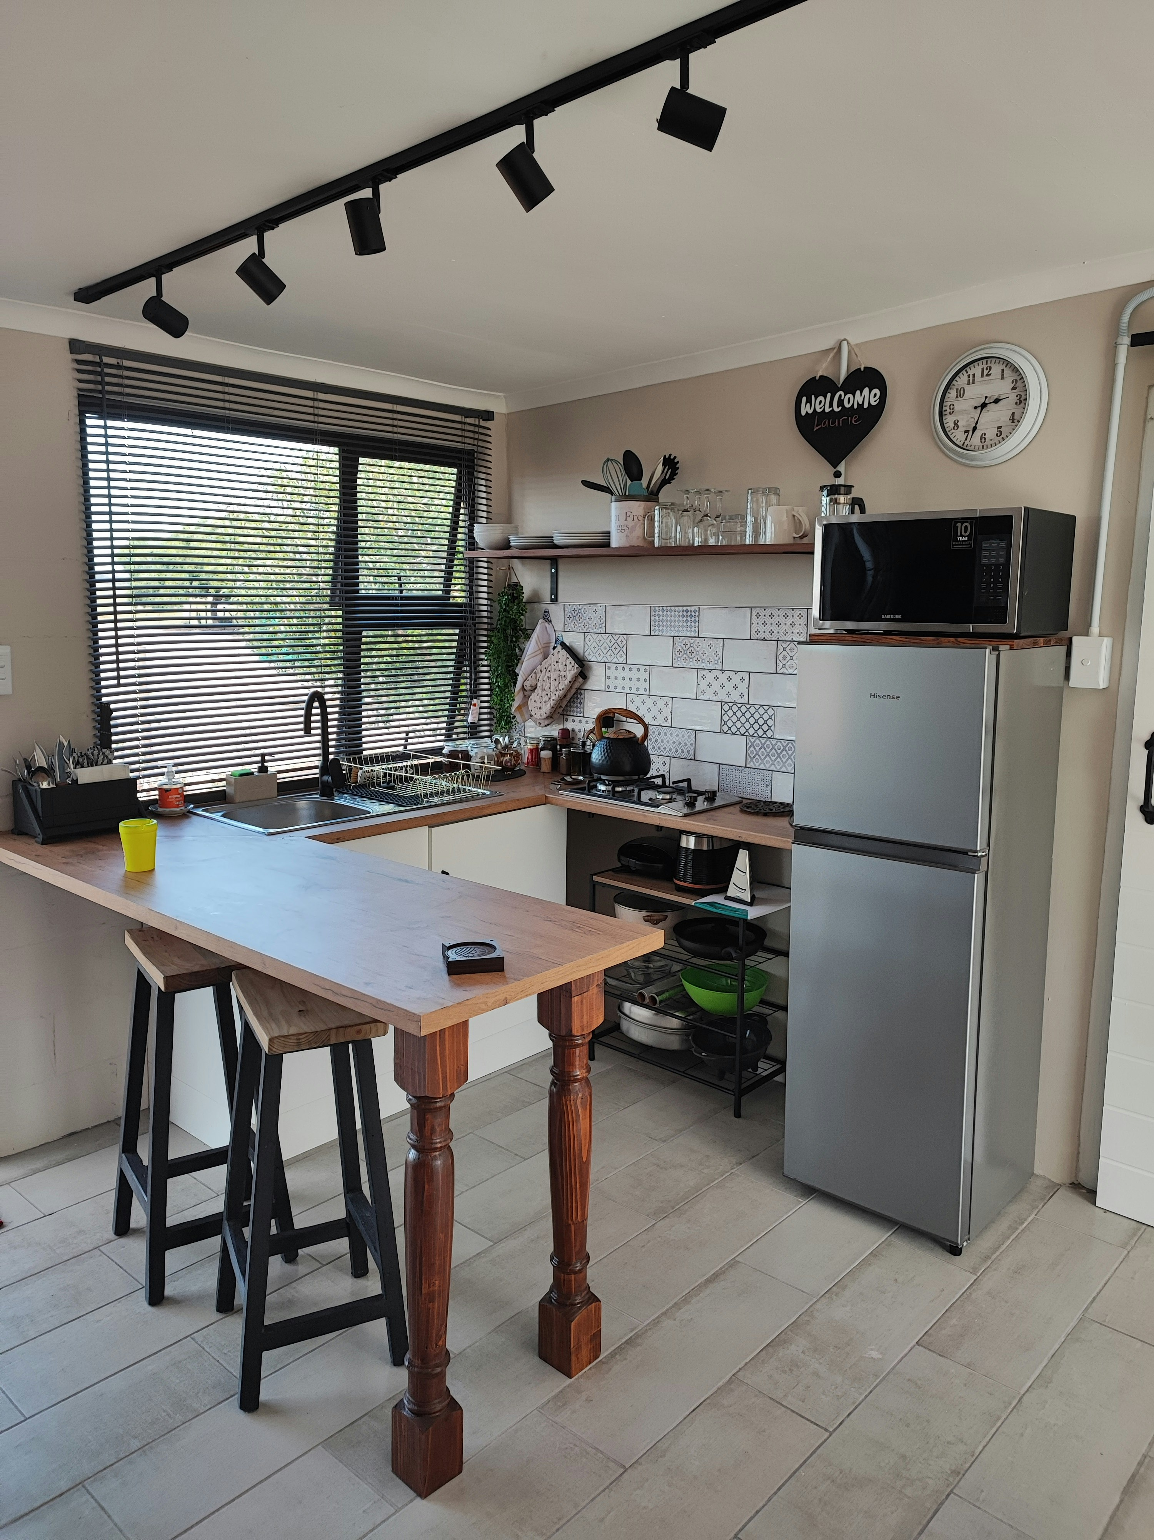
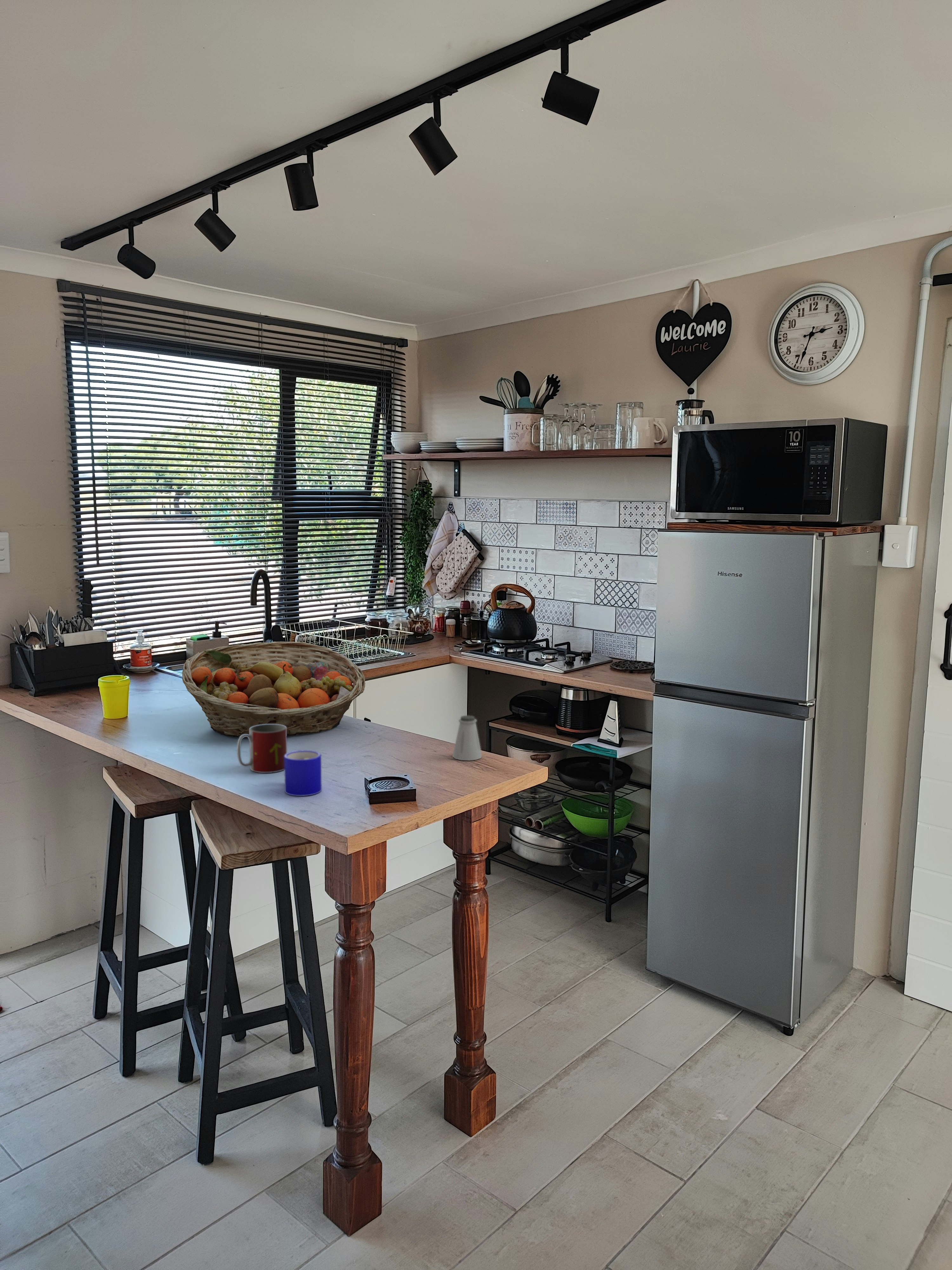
+ mug [236,724,287,773]
+ saltshaker [452,715,482,761]
+ fruit basket [182,641,366,739]
+ mug [284,750,322,796]
